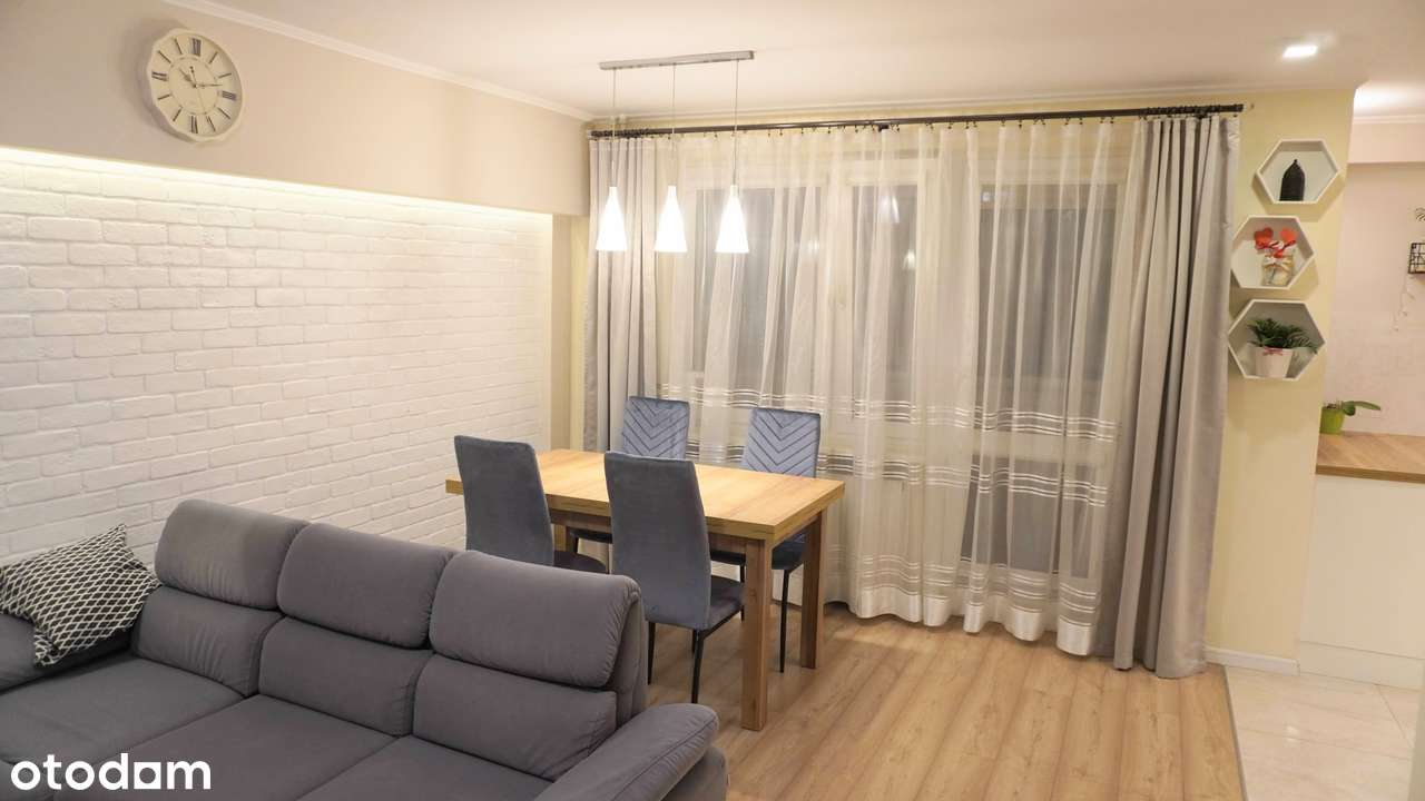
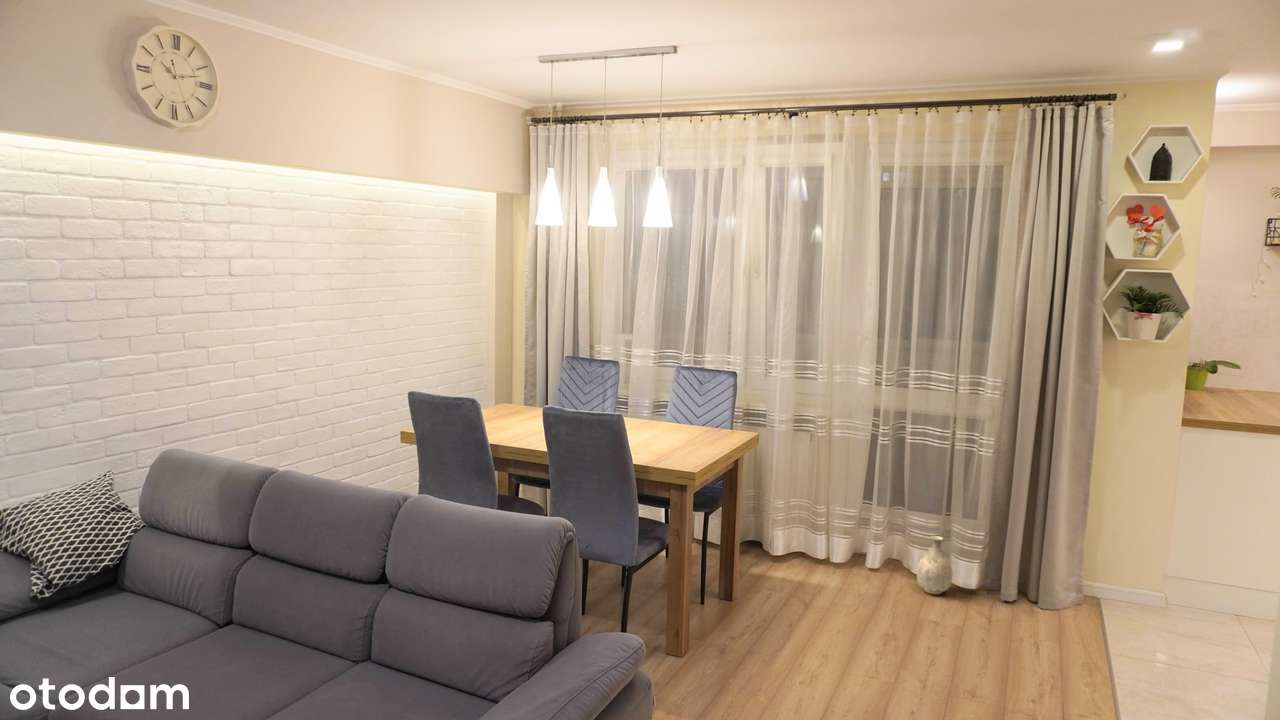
+ vase [916,535,953,595]
